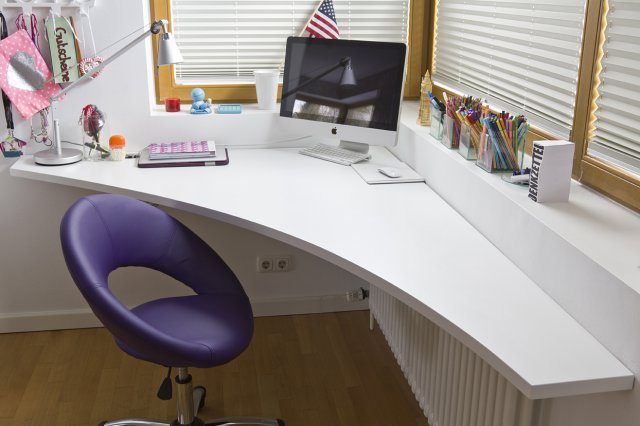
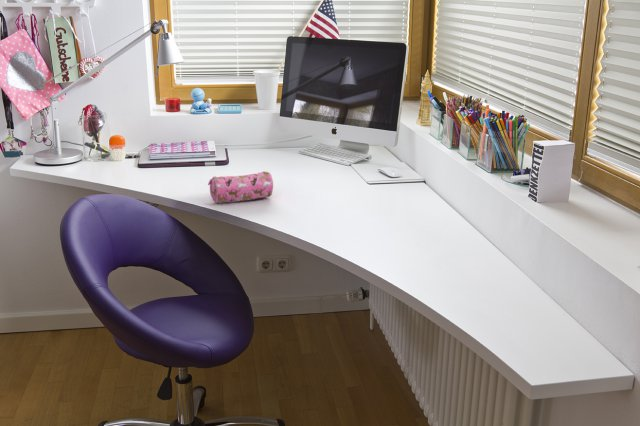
+ pencil case [207,170,274,203]
